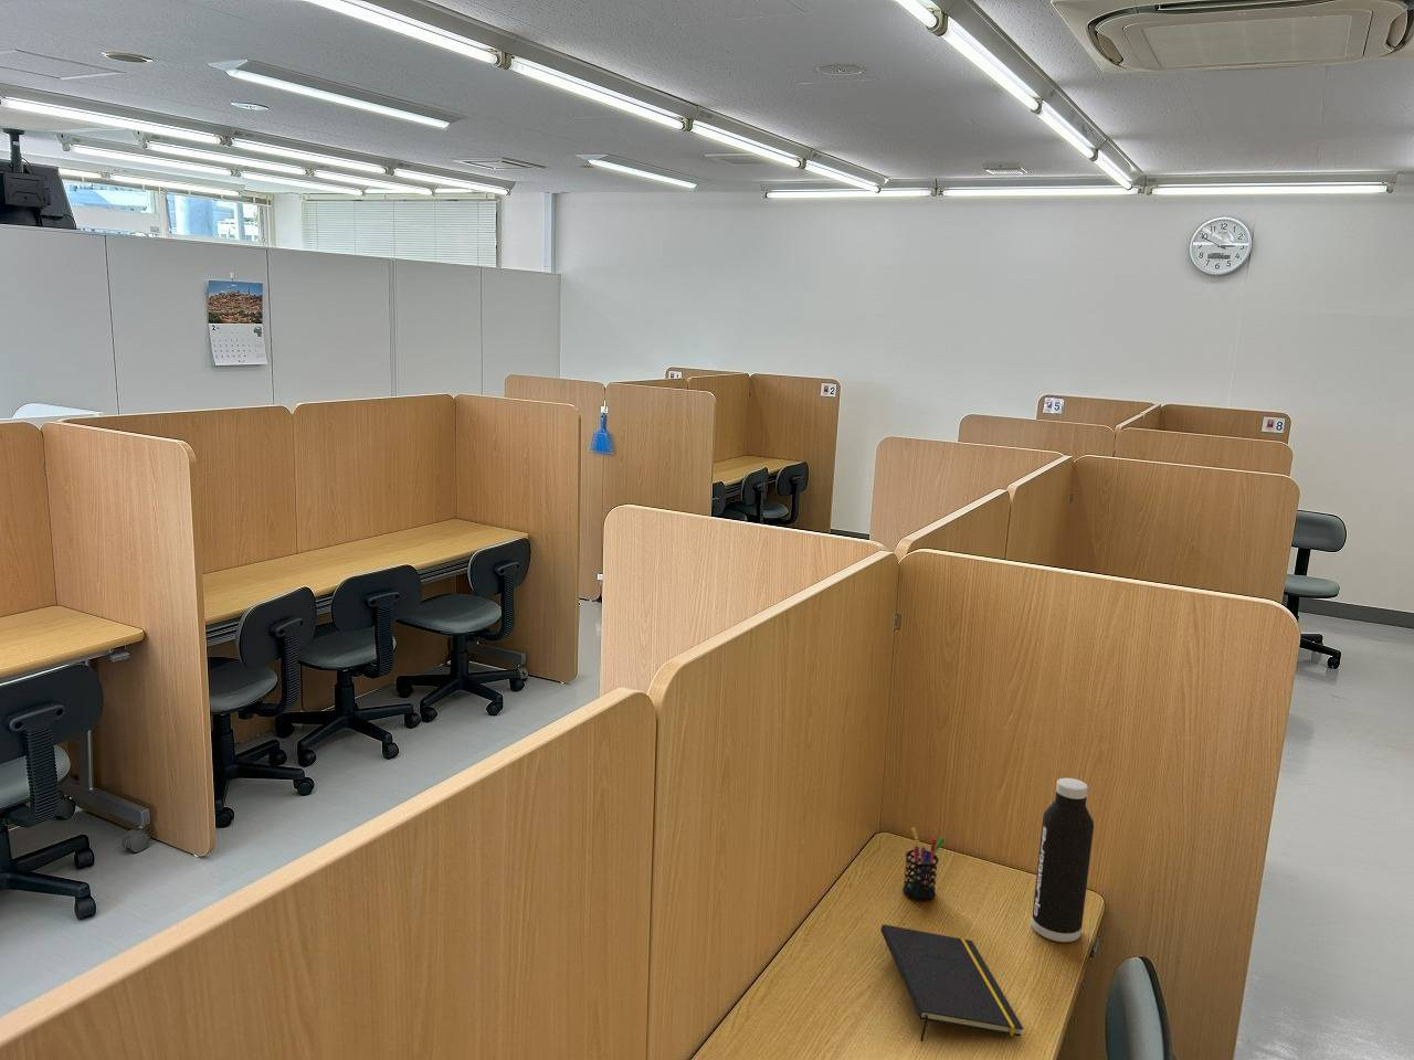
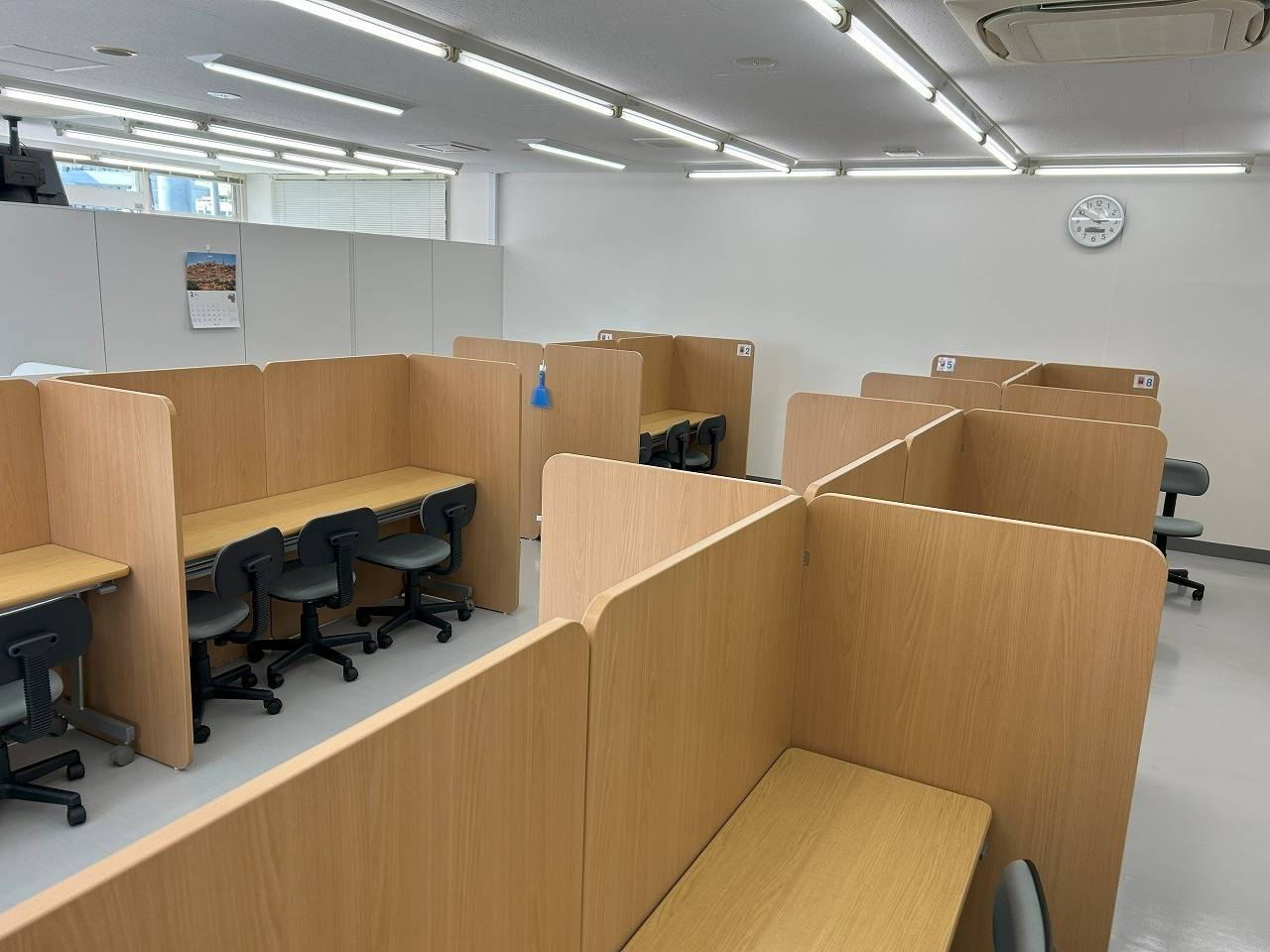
- notepad [880,923,1024,1042]
- water bottle [1031,777,1094,943]
- pen holder [902,827,945,902]
